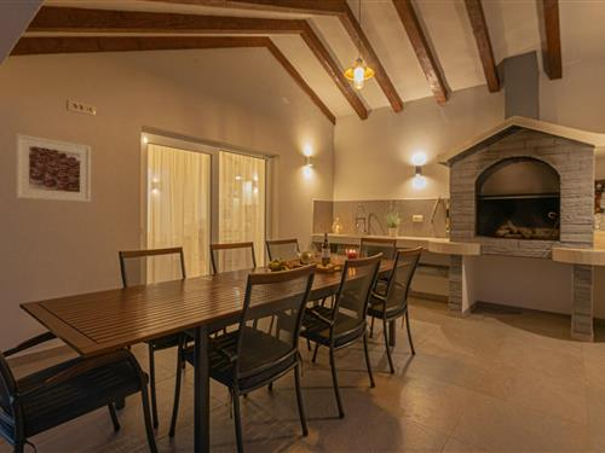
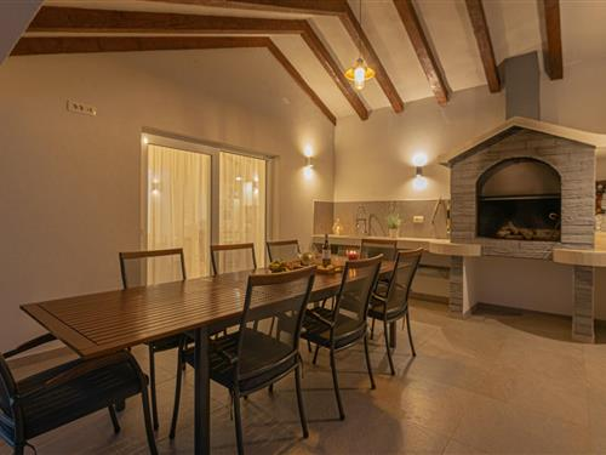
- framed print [15,133,92,203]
